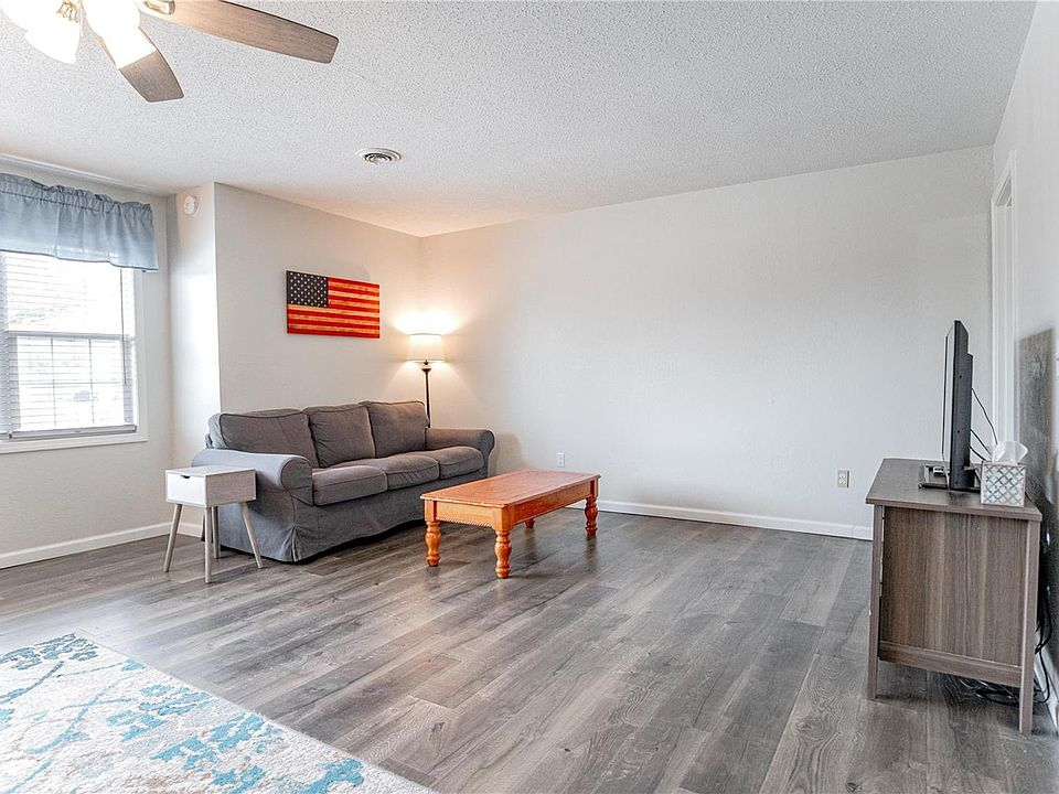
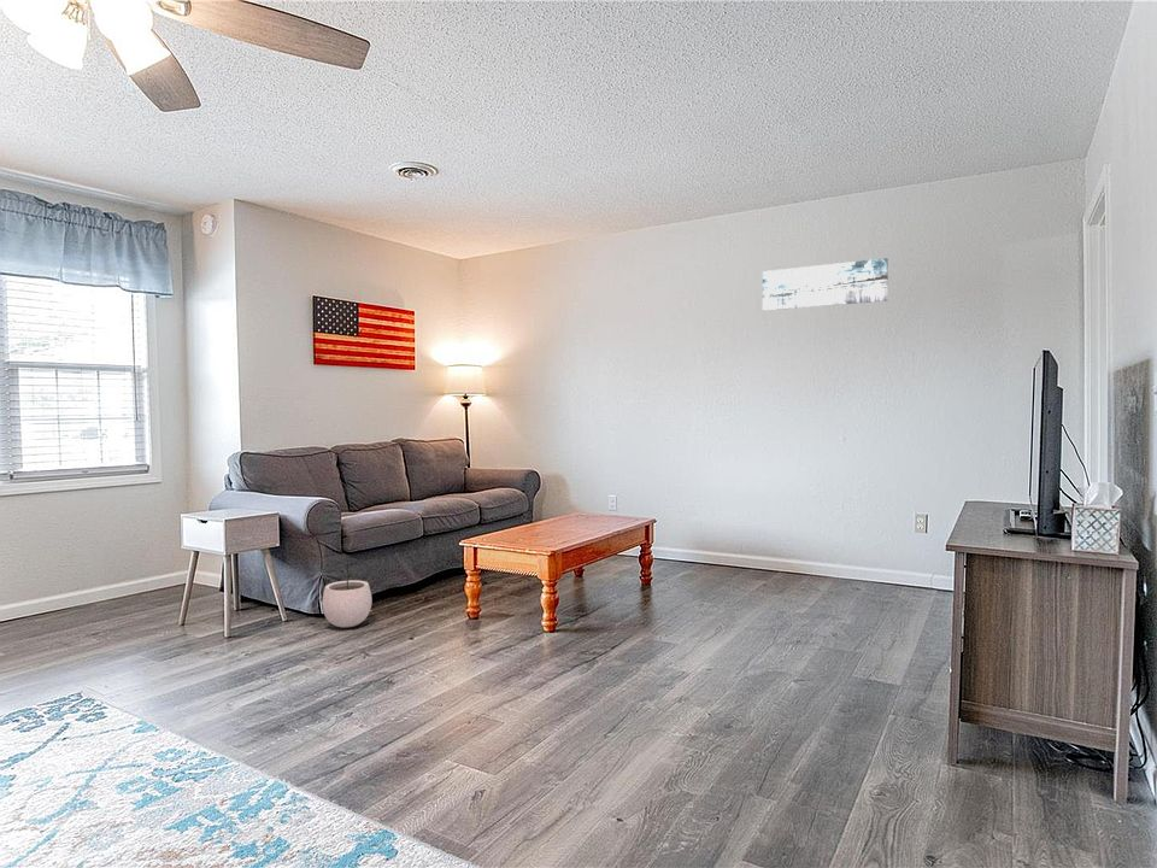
+ plant pot [321,567,374,628]
+ wall art [762,257,889,312]
